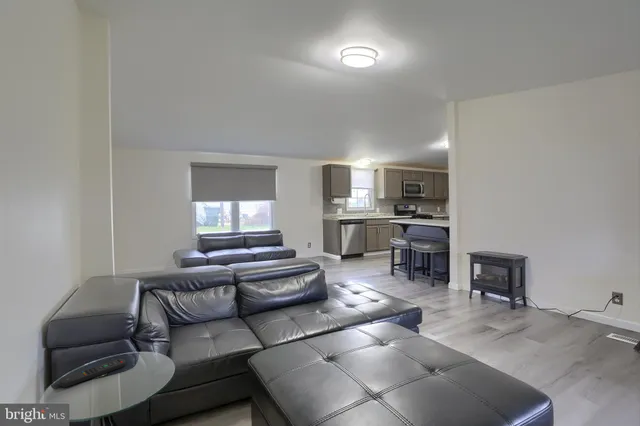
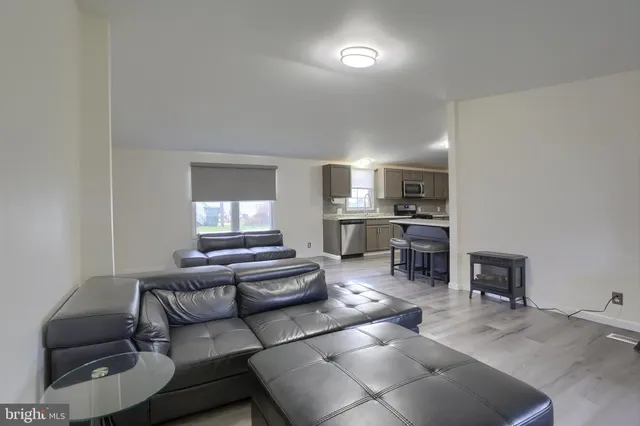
- remote control [58,358,127,388]
